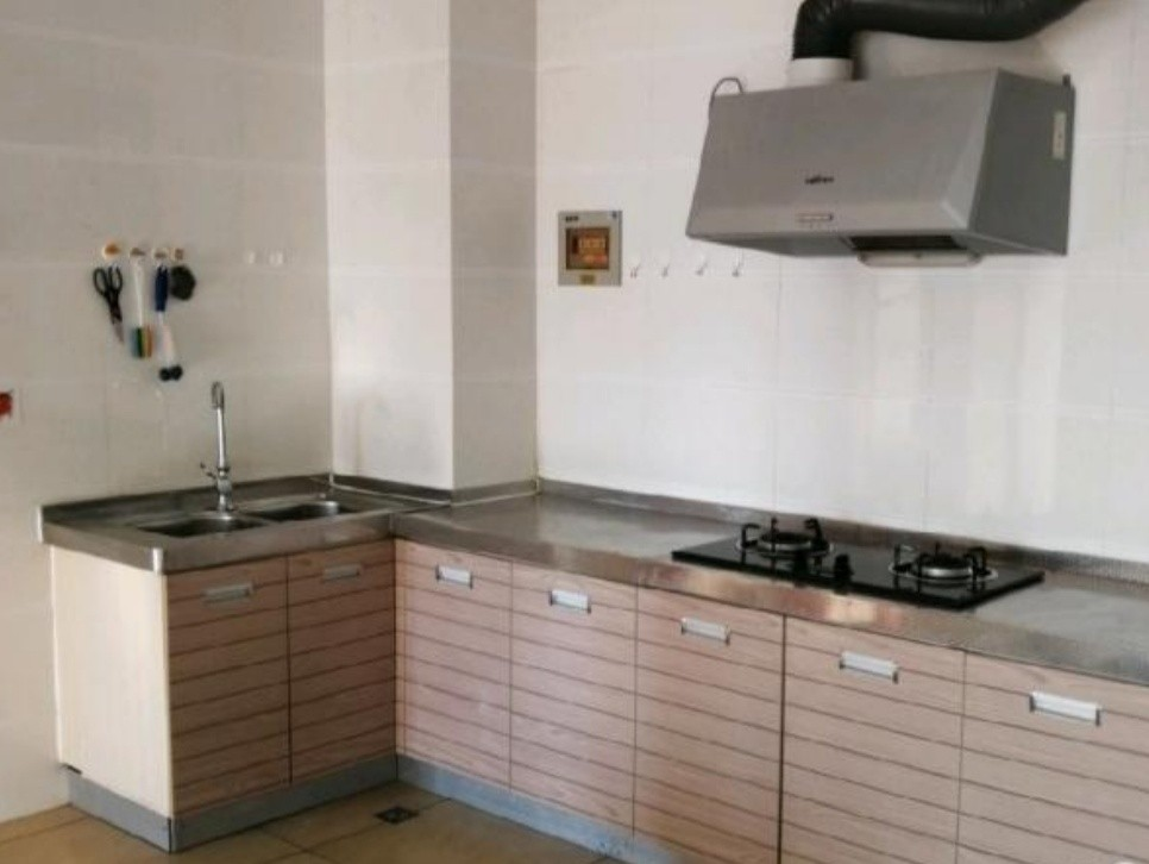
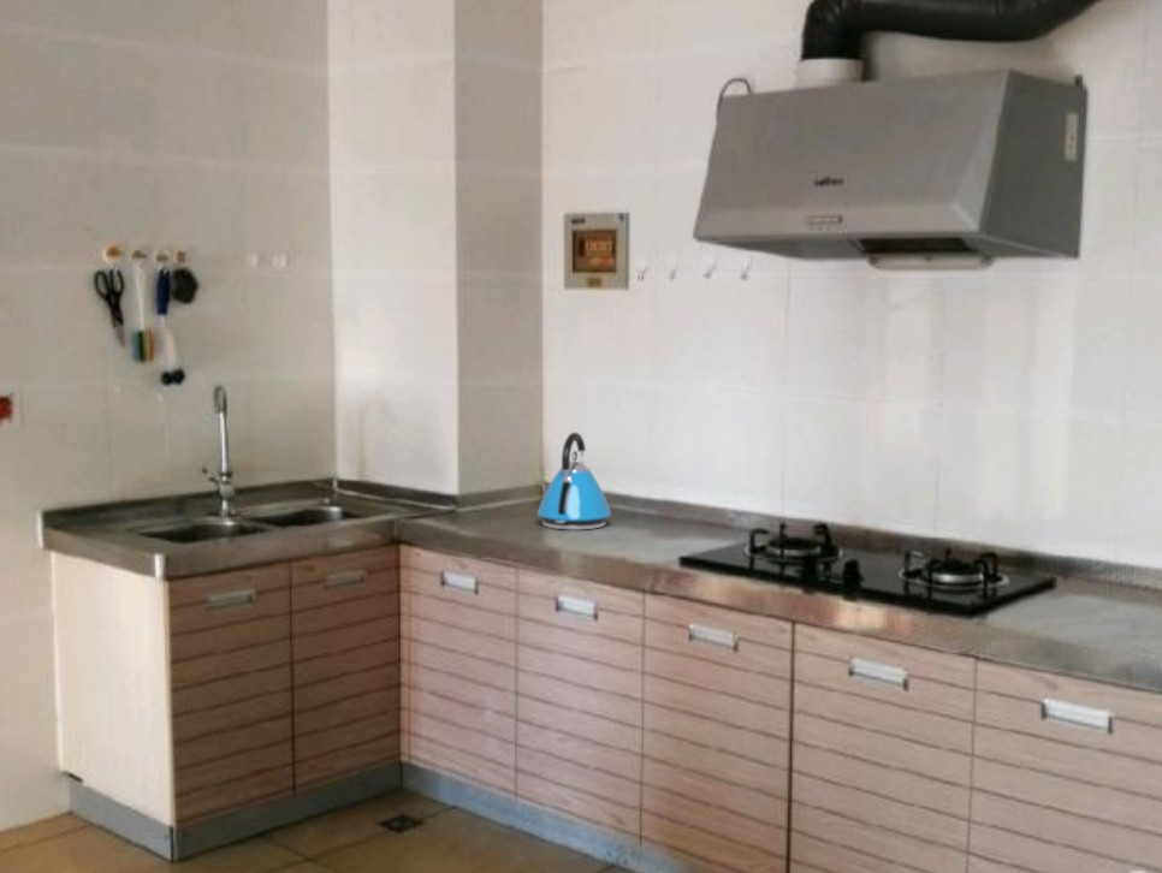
+ kettle [536,432,612,531]
